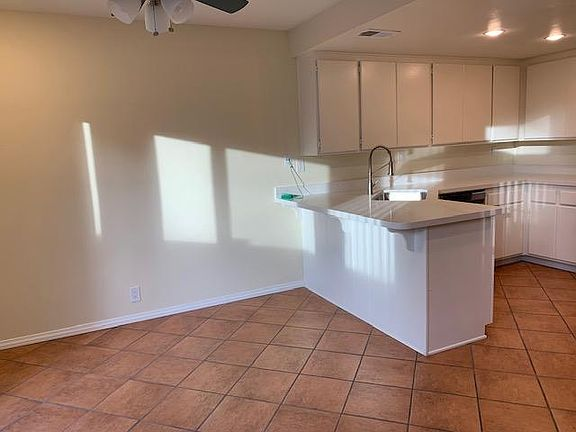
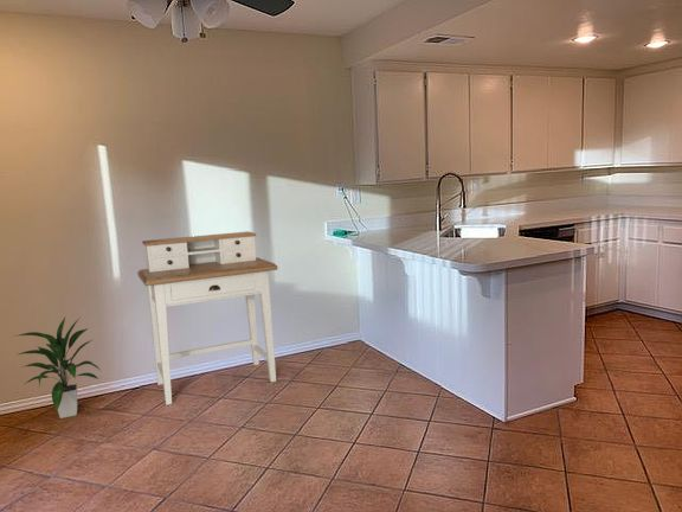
+ indoor plant [13,316,101,420]
+ desk [136,230,278,407]
